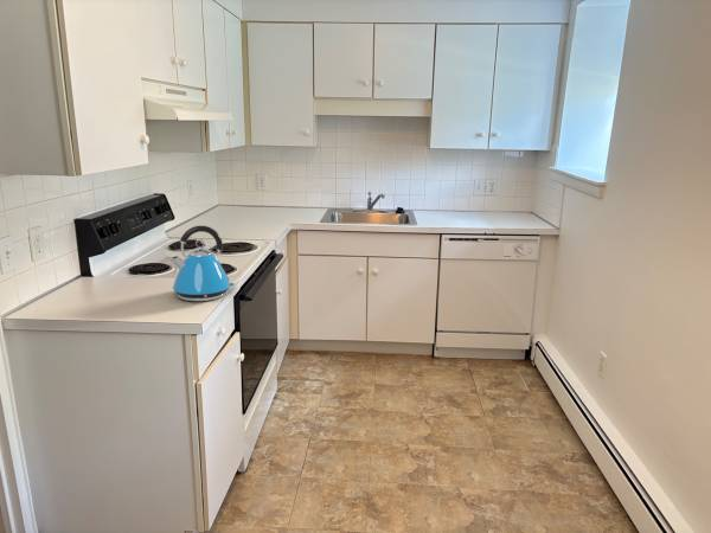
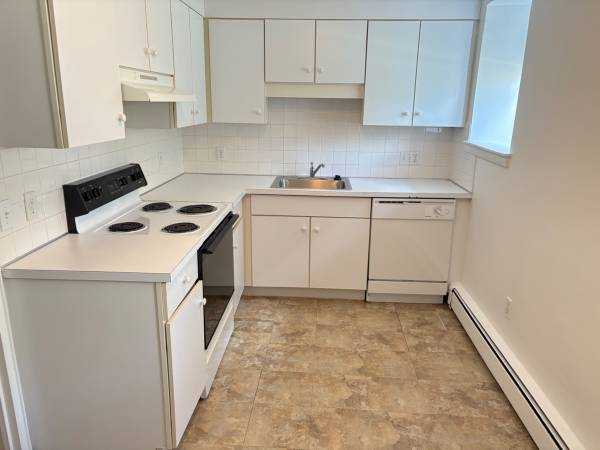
- kettle [169,225,236,302]
